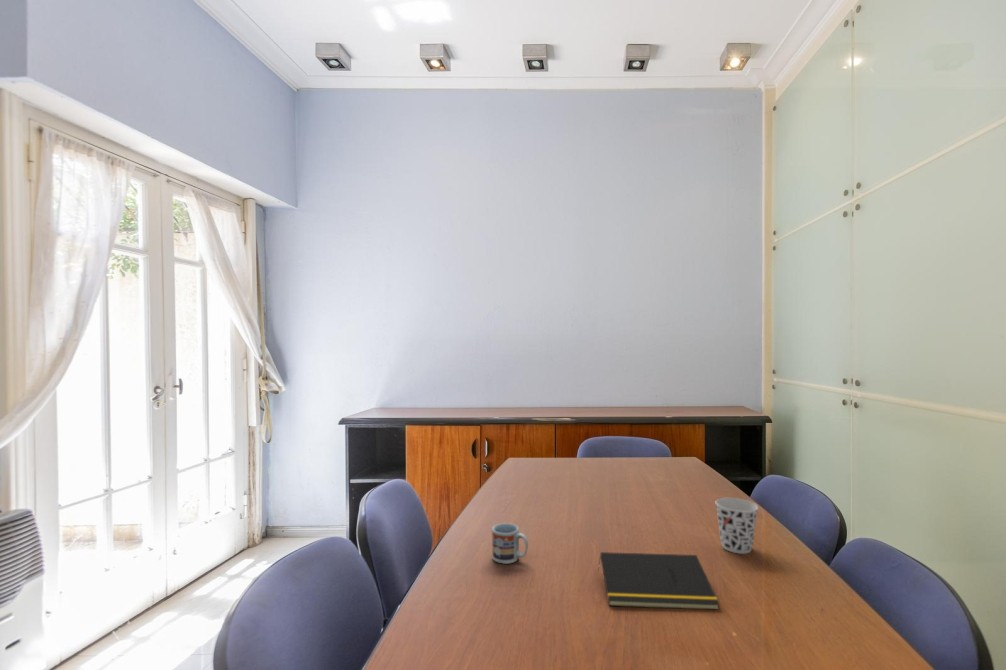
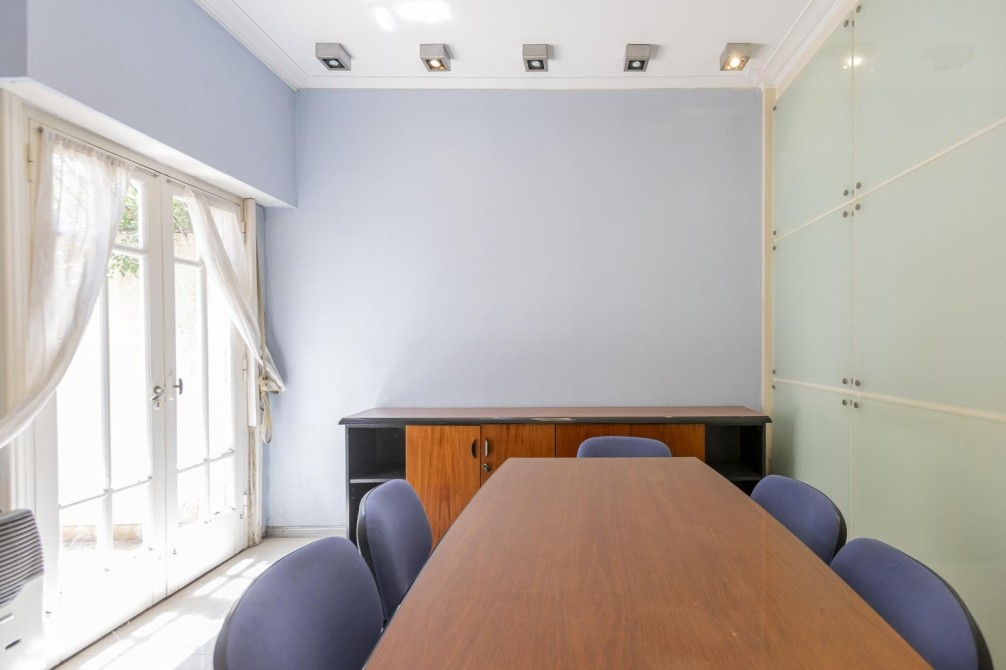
- cup [714,497,759,555]
- notepad [597,551,721,610]
- cup [491,522,529,565]
